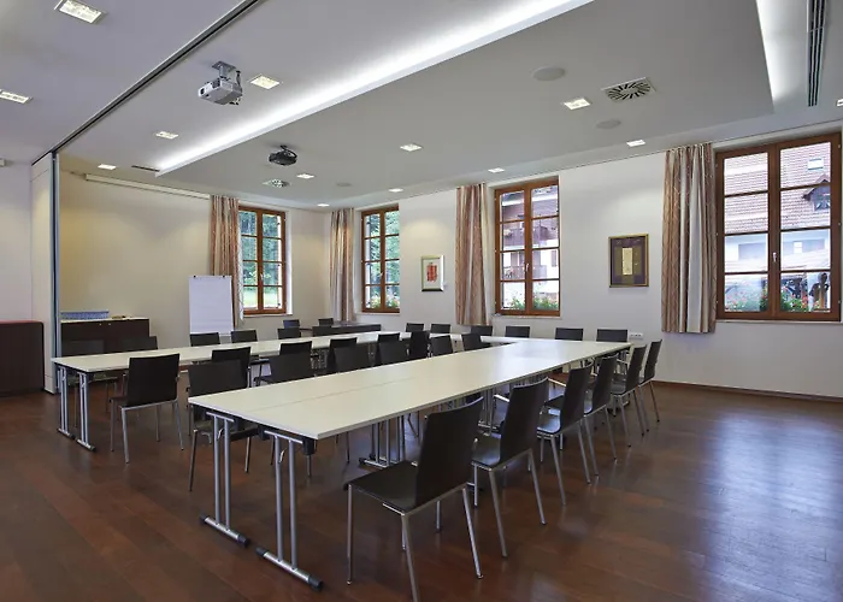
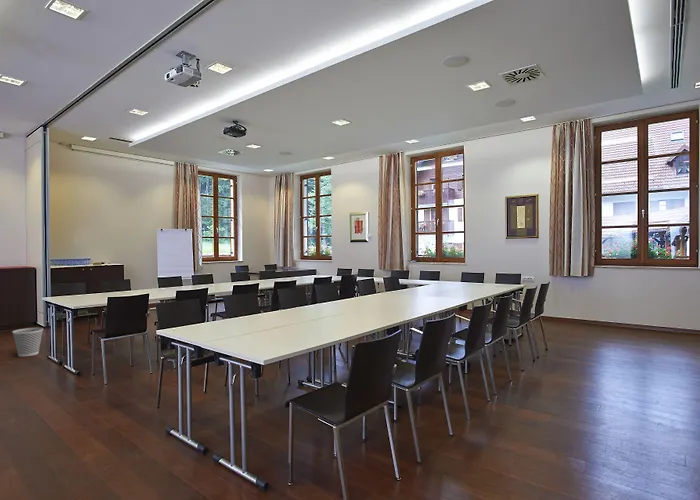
+ wastebasket [11,327,44,357]
